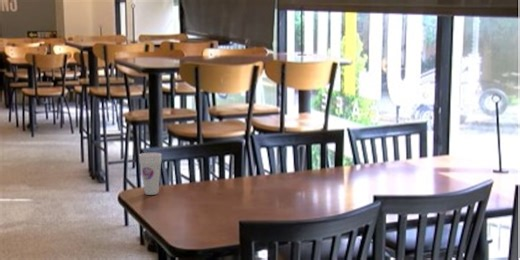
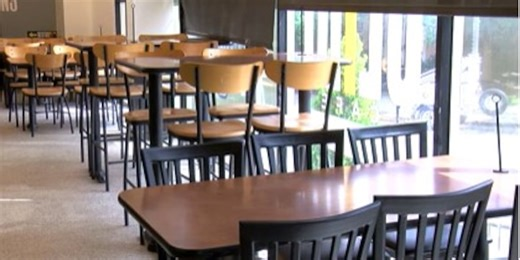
- cup [138,152,163,196]
